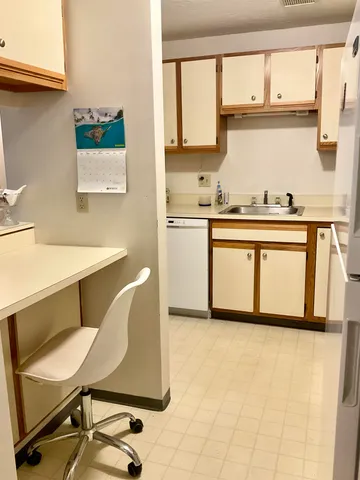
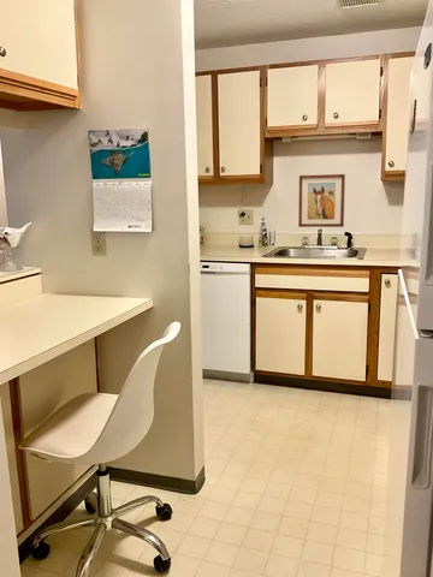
+ wall art [297,173,346,228]
